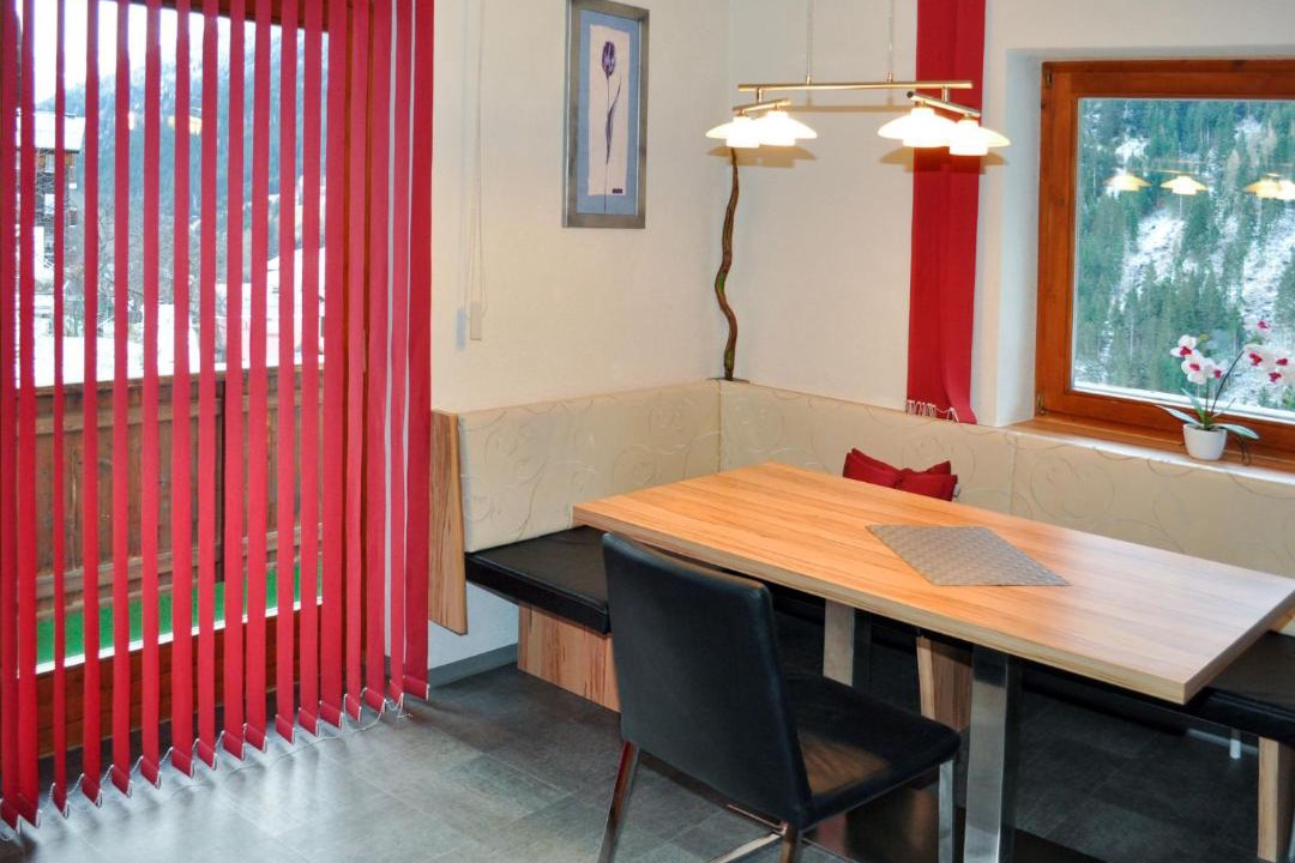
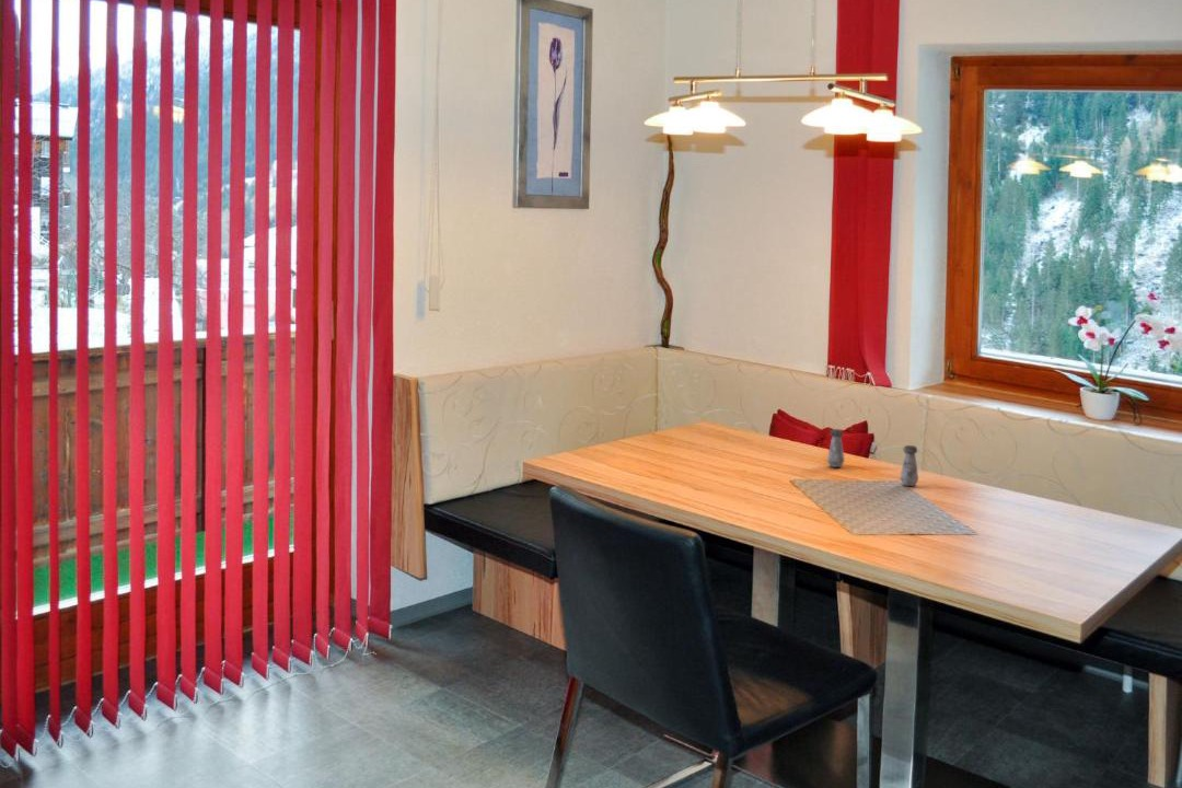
+ salt shaker [826,428,846,468]
+ salt shaker [900,444,919,487]
